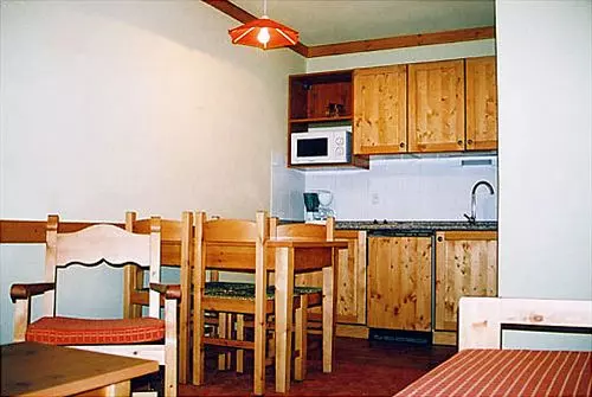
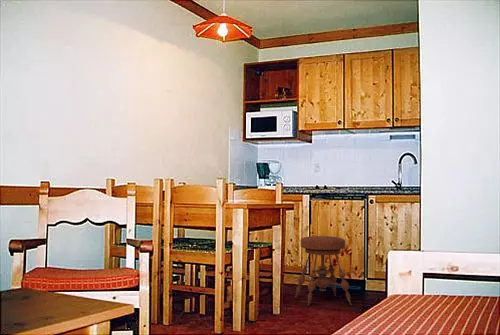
+ stool [294,235,353,307]
